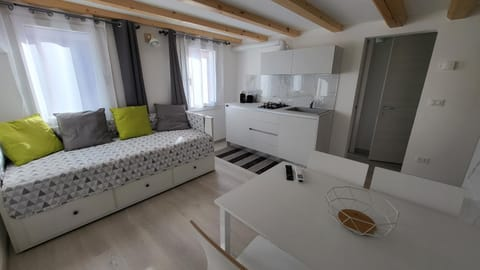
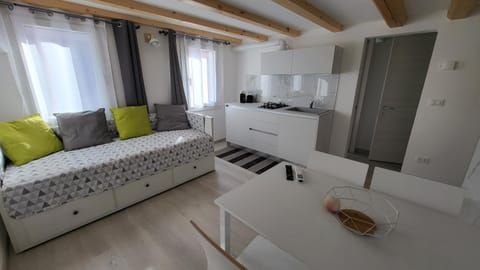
+ fruit [323,195,342,213]
